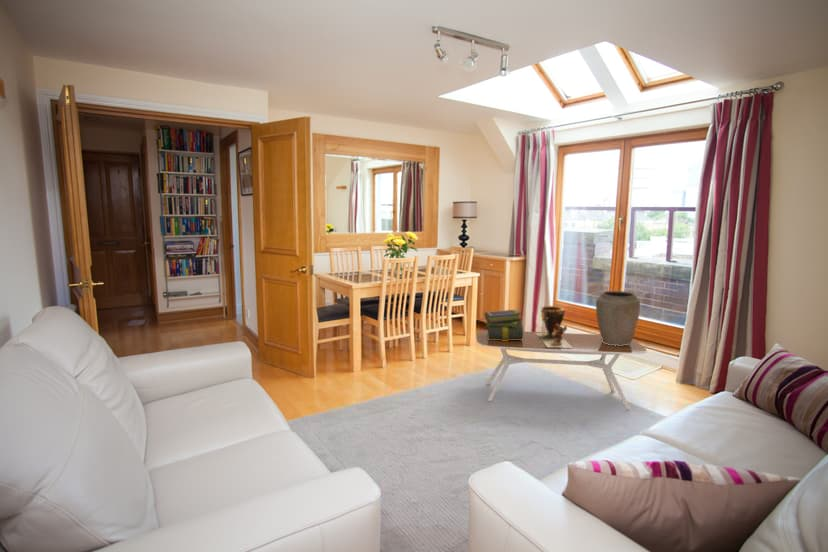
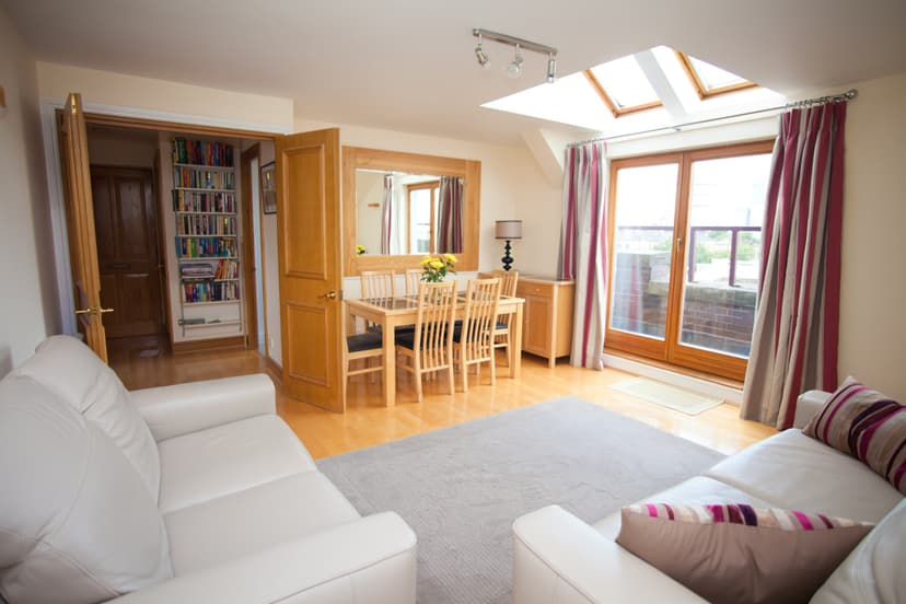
- stack of books [484,309,524,341]
- vase [595,290,641,346]
- clay pot [536,305,572,348]
- coffee table [475,329,648,411]
